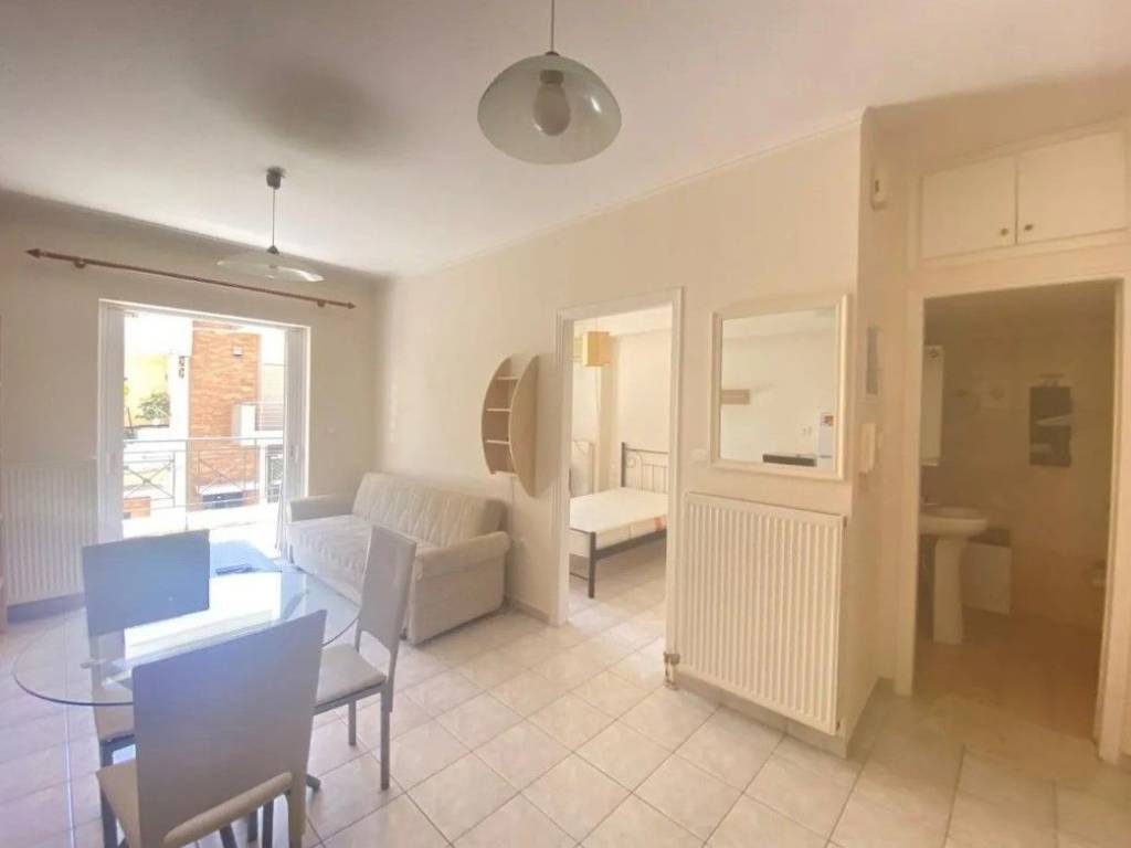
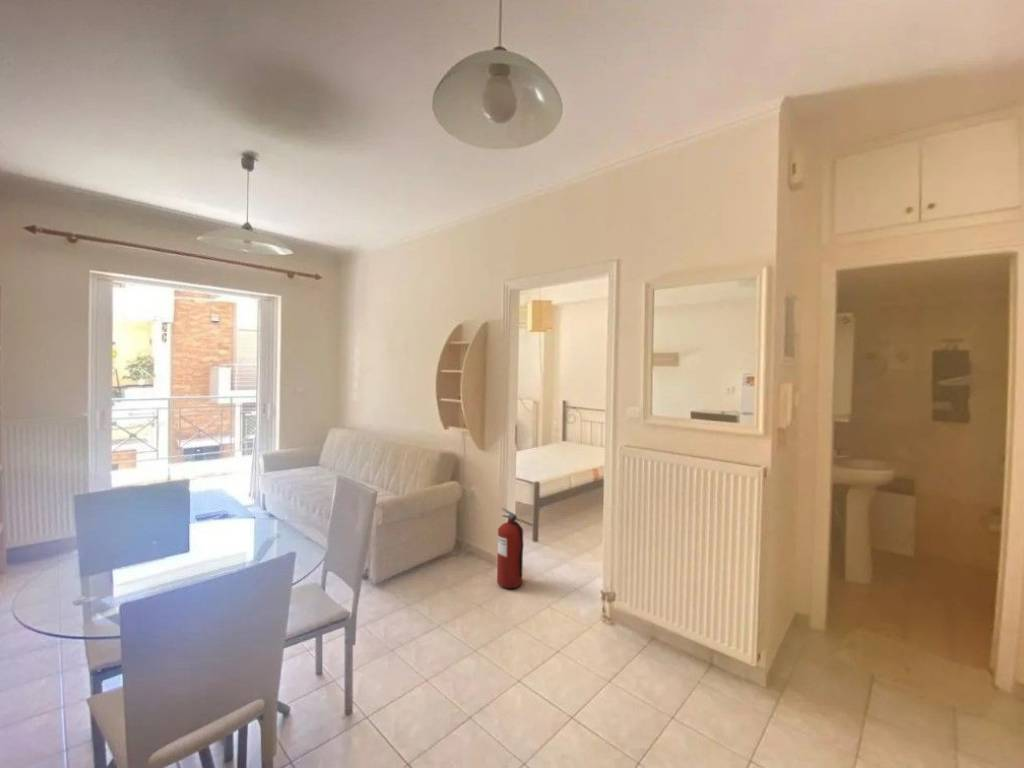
+ fire extinguisher [496,507,525,590]
